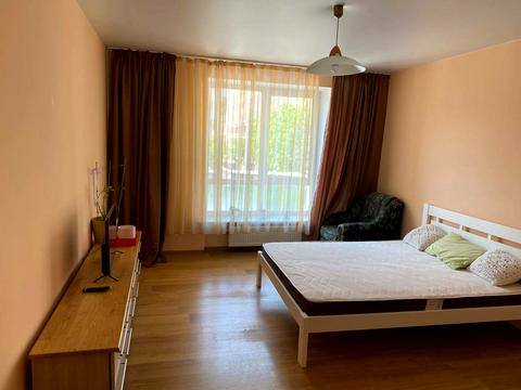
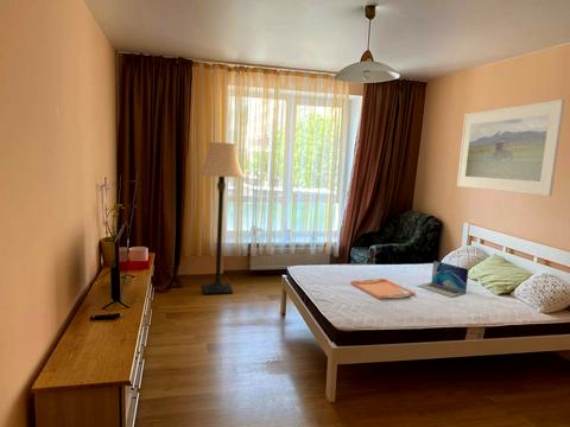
+ lamp [196,141,247,295]
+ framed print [456,98,566,197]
+ serving tray [349,278,417,300]
+ laptop [417,260,470,298]
